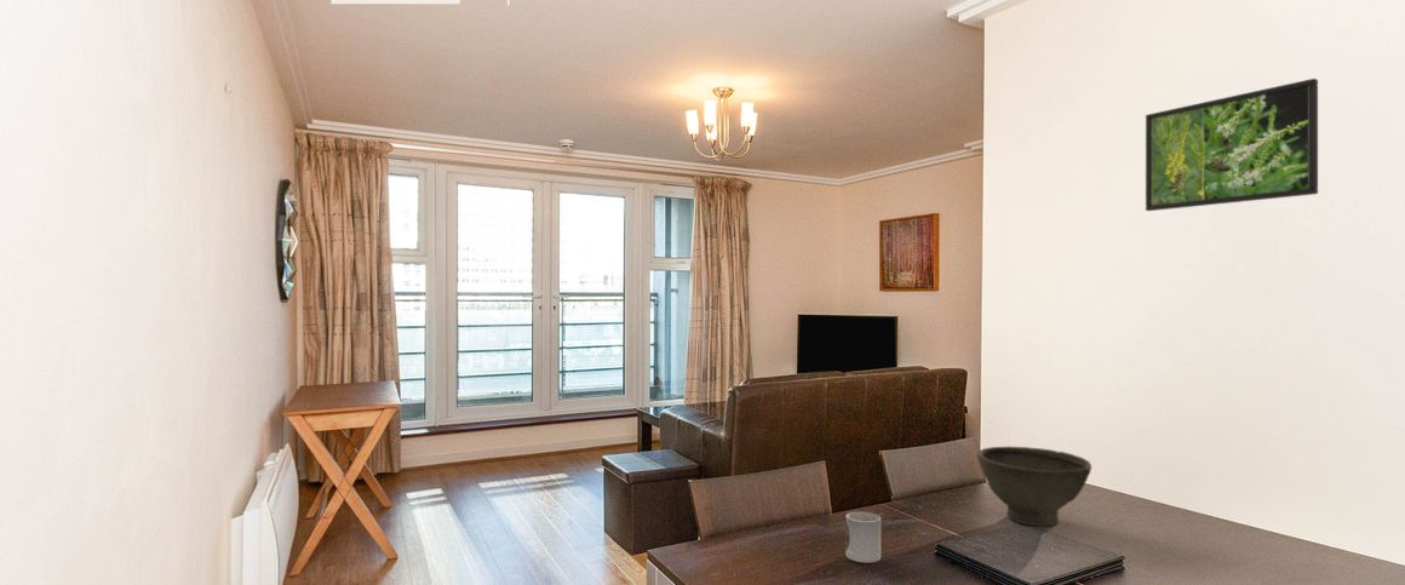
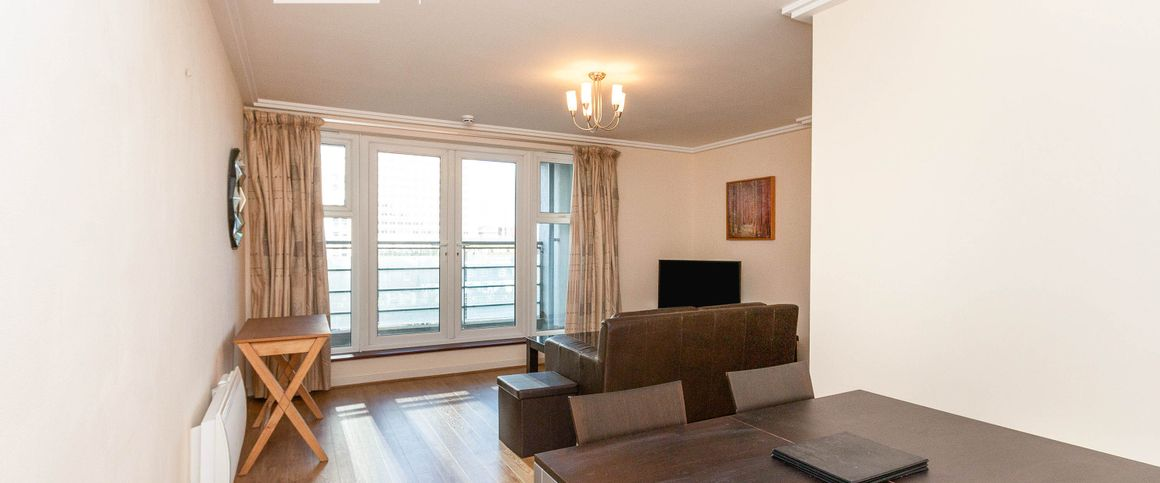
- bowl [976,446,1093,527]
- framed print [1145,78,1319,212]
- cup [844,510,882,564]
